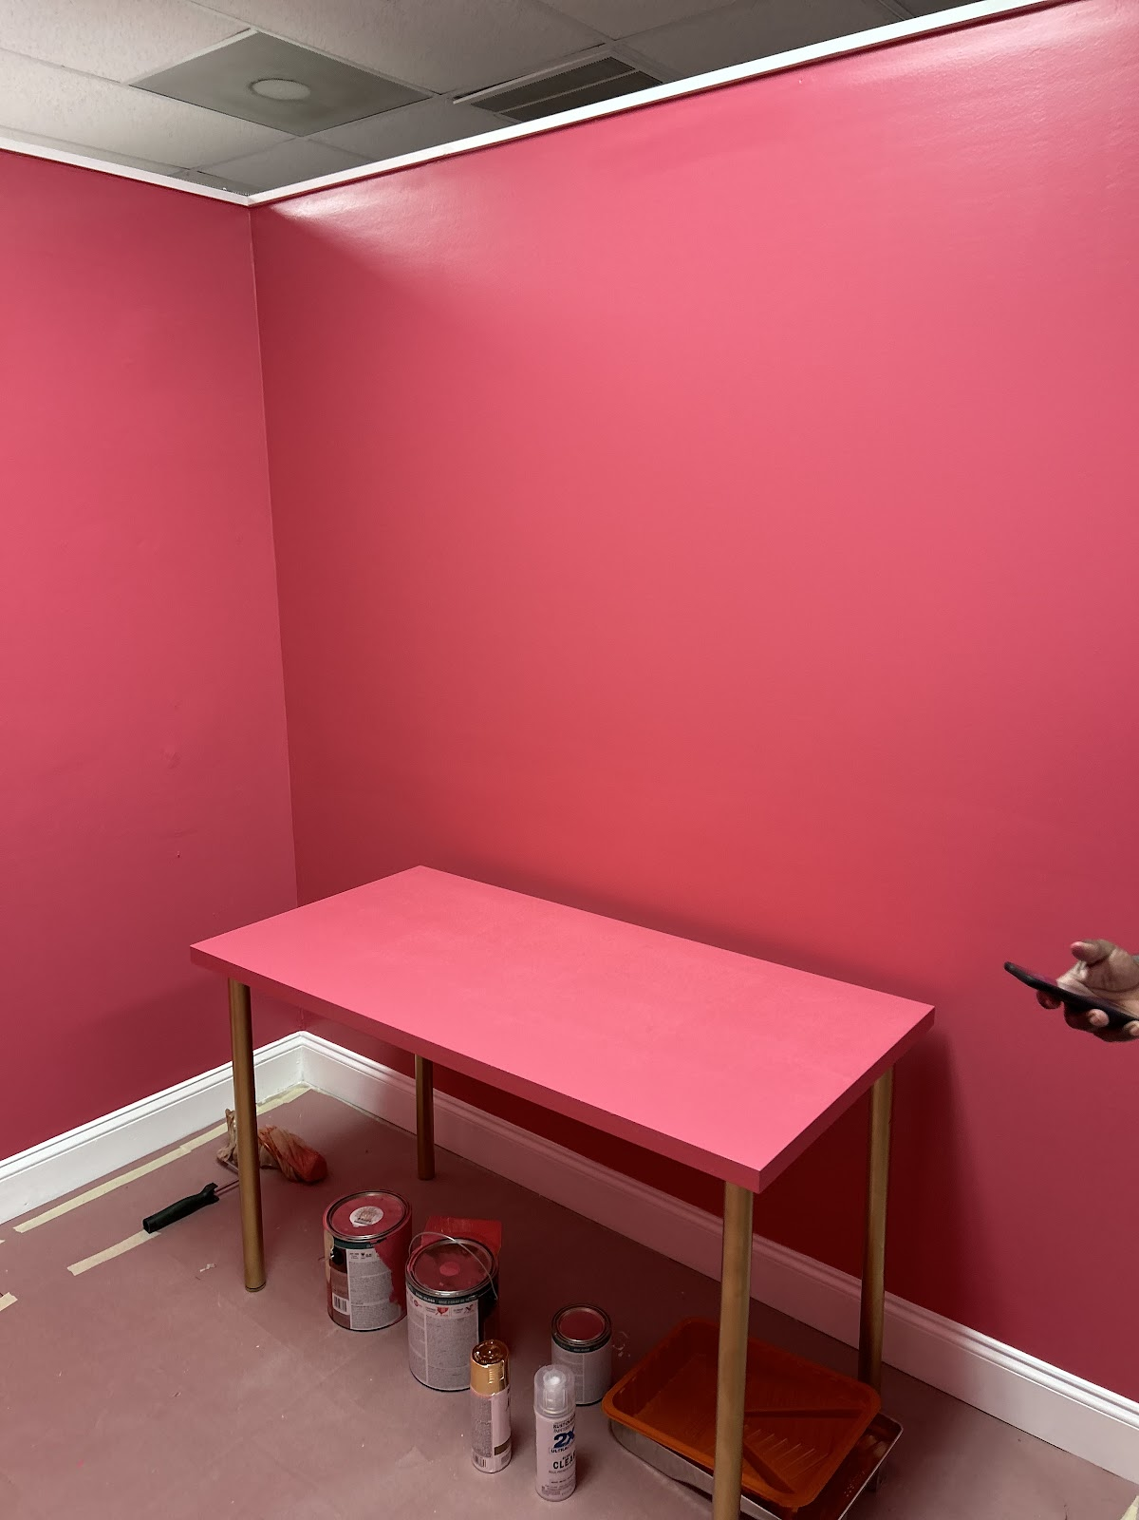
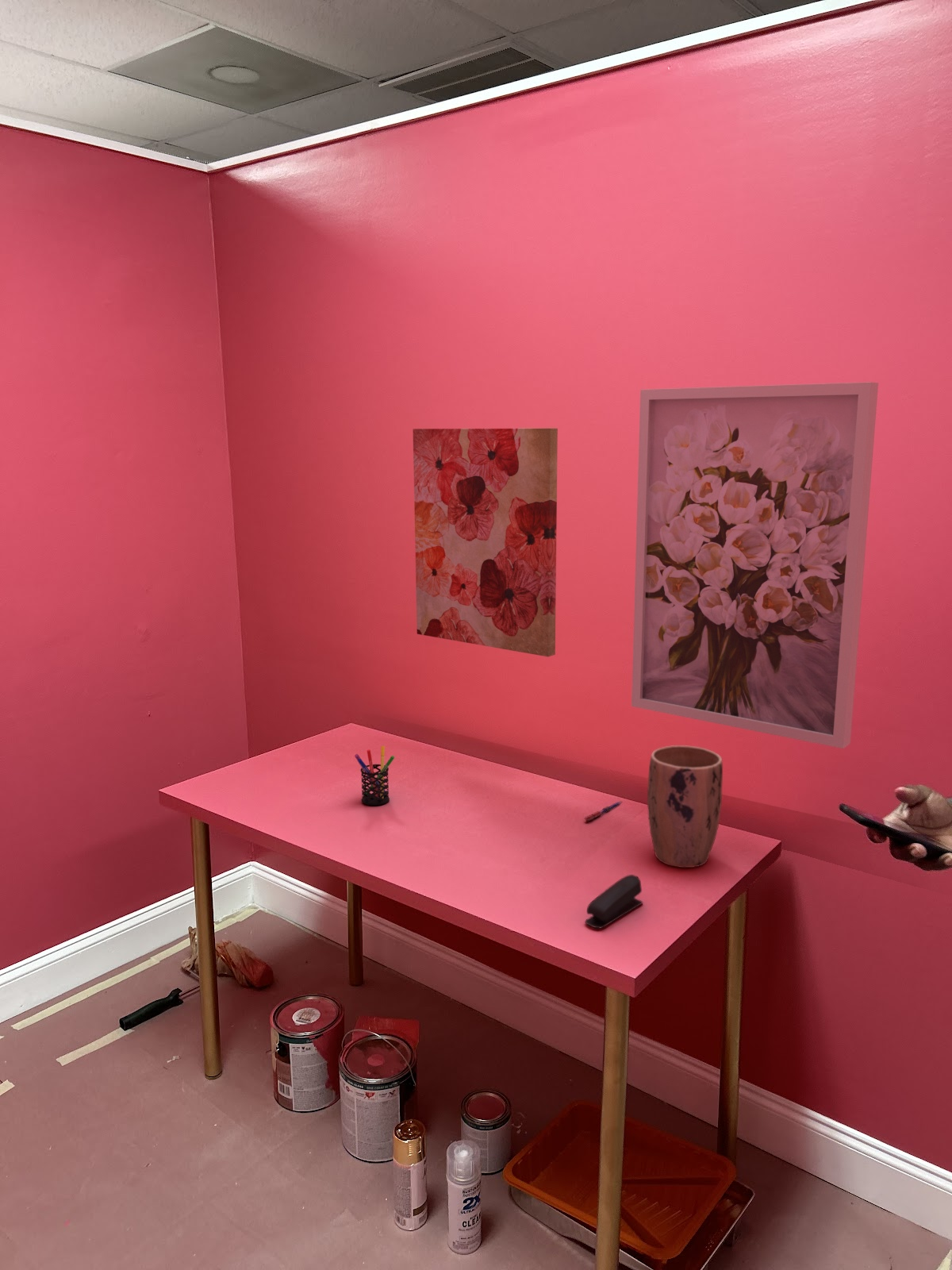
+ stapler [585,874,643,929]
+ pen holder [354,745,395,806]
+ pen [583,800,623,822]
+ wall art [631,381,879,749]
+ plant pot [647,745,724,868]
+ wall art [413,427,559,657]
